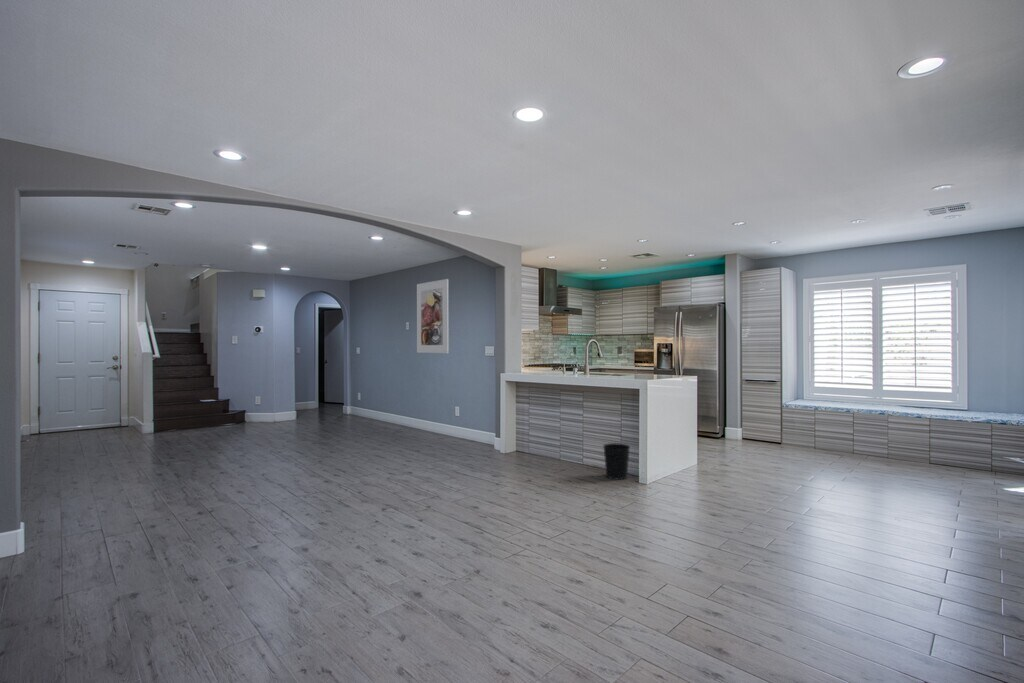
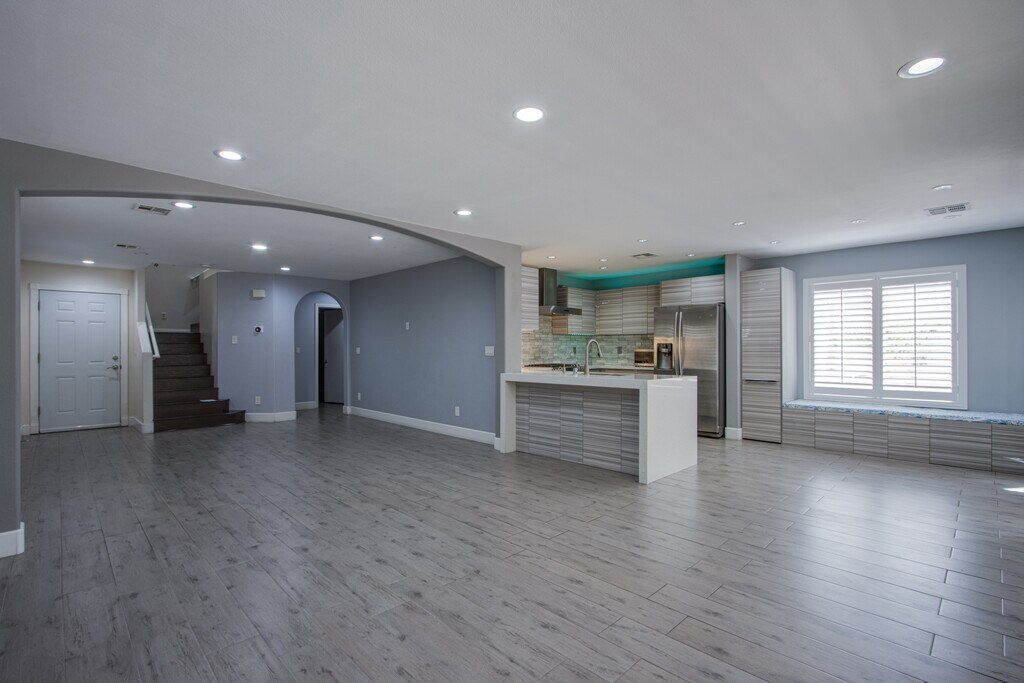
- wastebasket [602,442,631,481]
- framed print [416,278,450,354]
